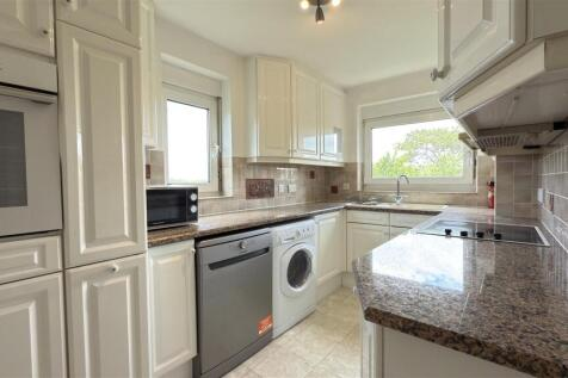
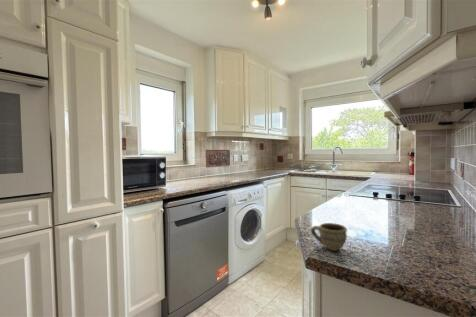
+ cup [310,222,348,252]
